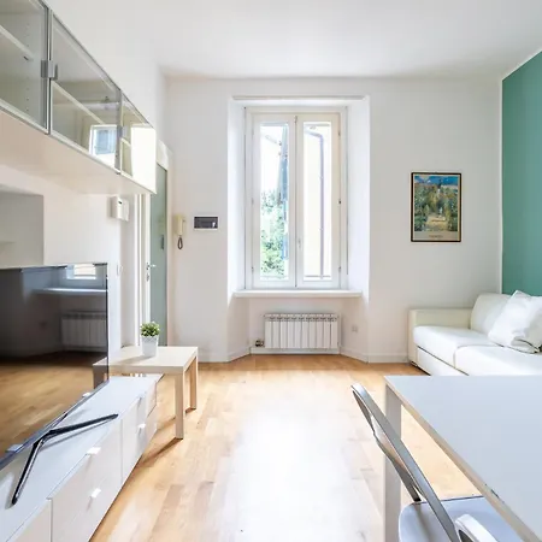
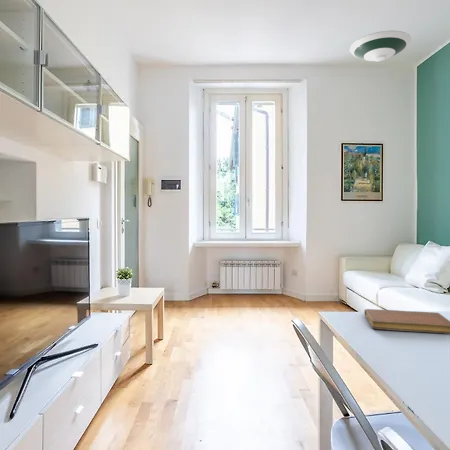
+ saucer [349,30,412,62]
+ notebook [363,308,450,335]
